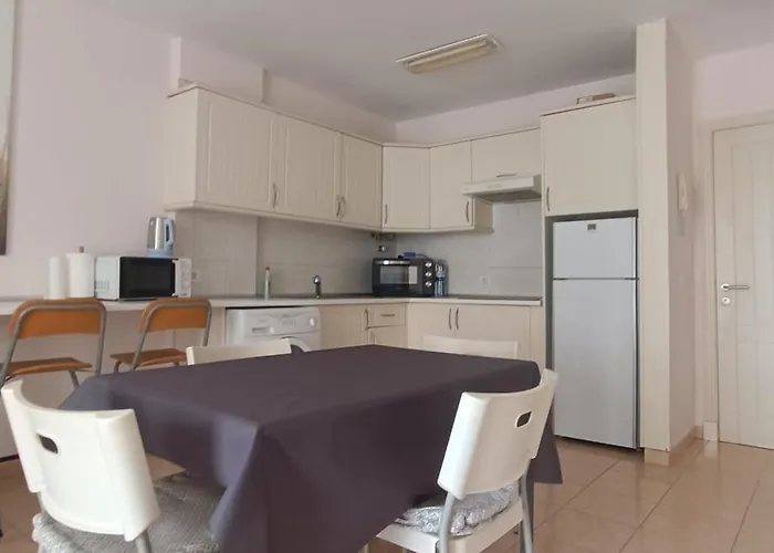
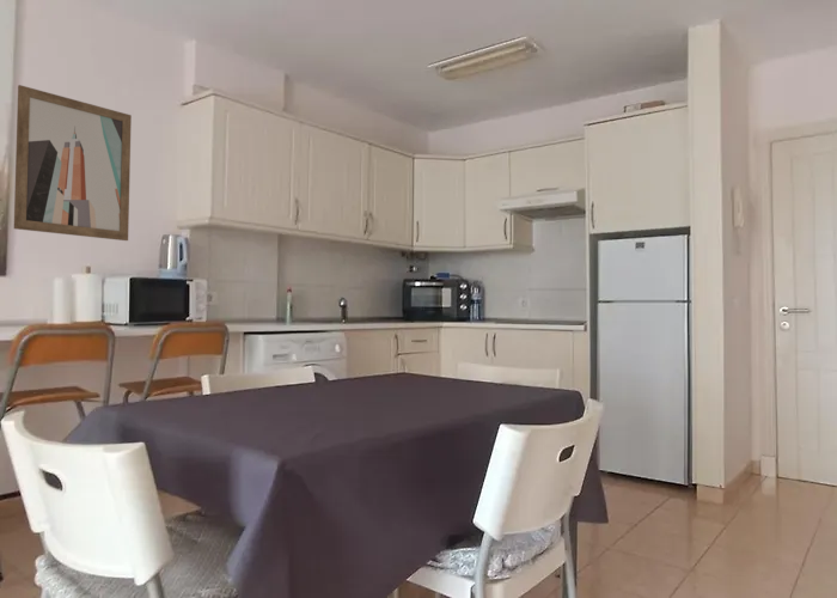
+ wall art [13,84,133,242]
